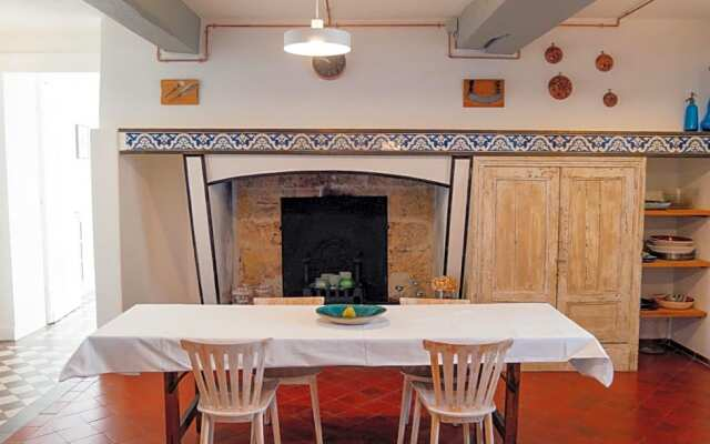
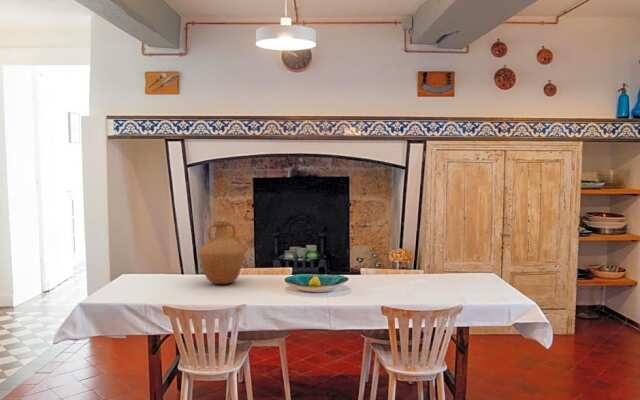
+ vase [198,220,246,285]
